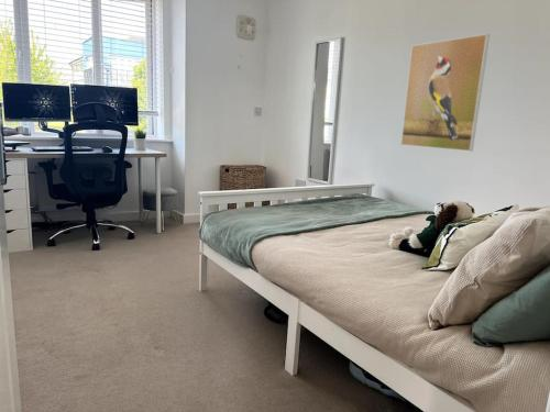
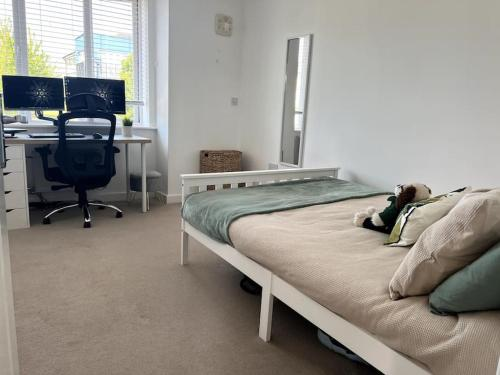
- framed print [400,33,491,153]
